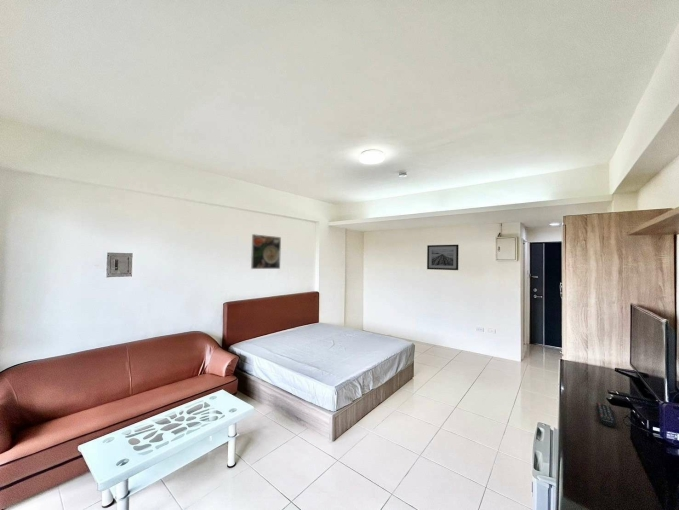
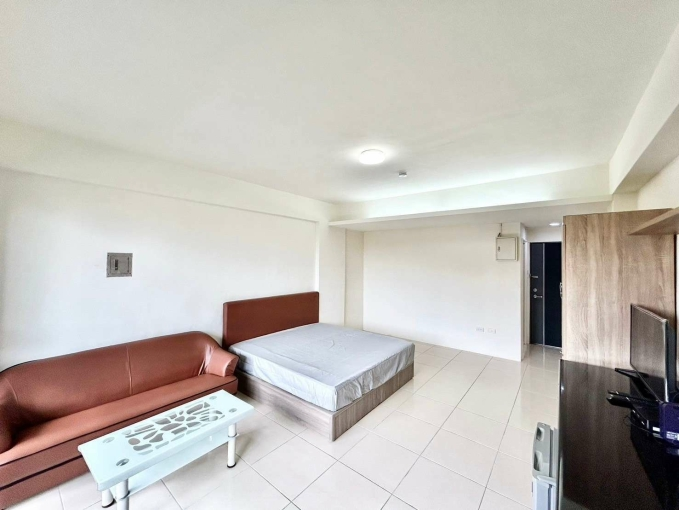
- remote control [595,402,617,428]
- wall art [426,244,460,271]
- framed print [250,233,282,270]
